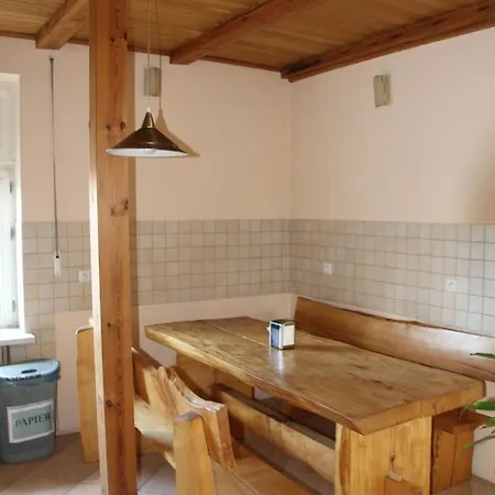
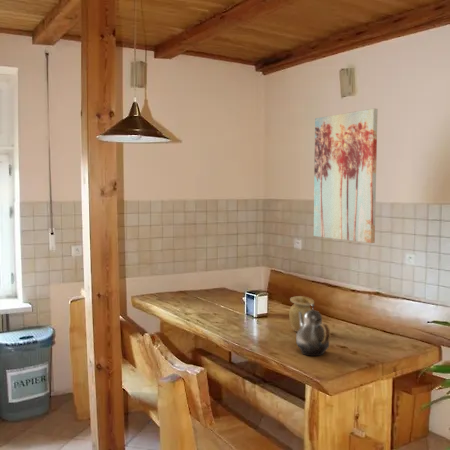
+ teapot [295,304,332,357]
+ vase [288,295,315,333]
+ wall art [313,108,379,244]
